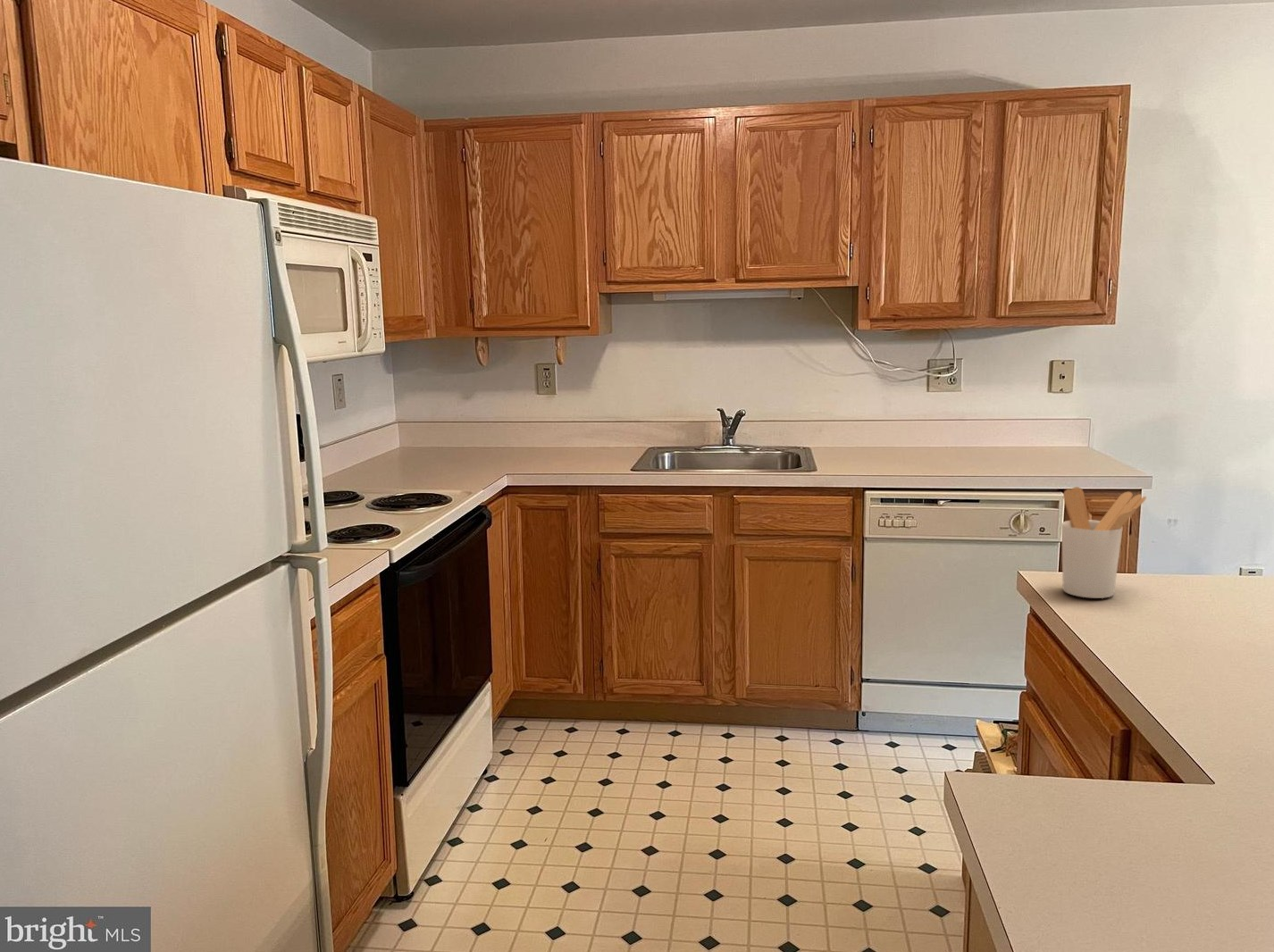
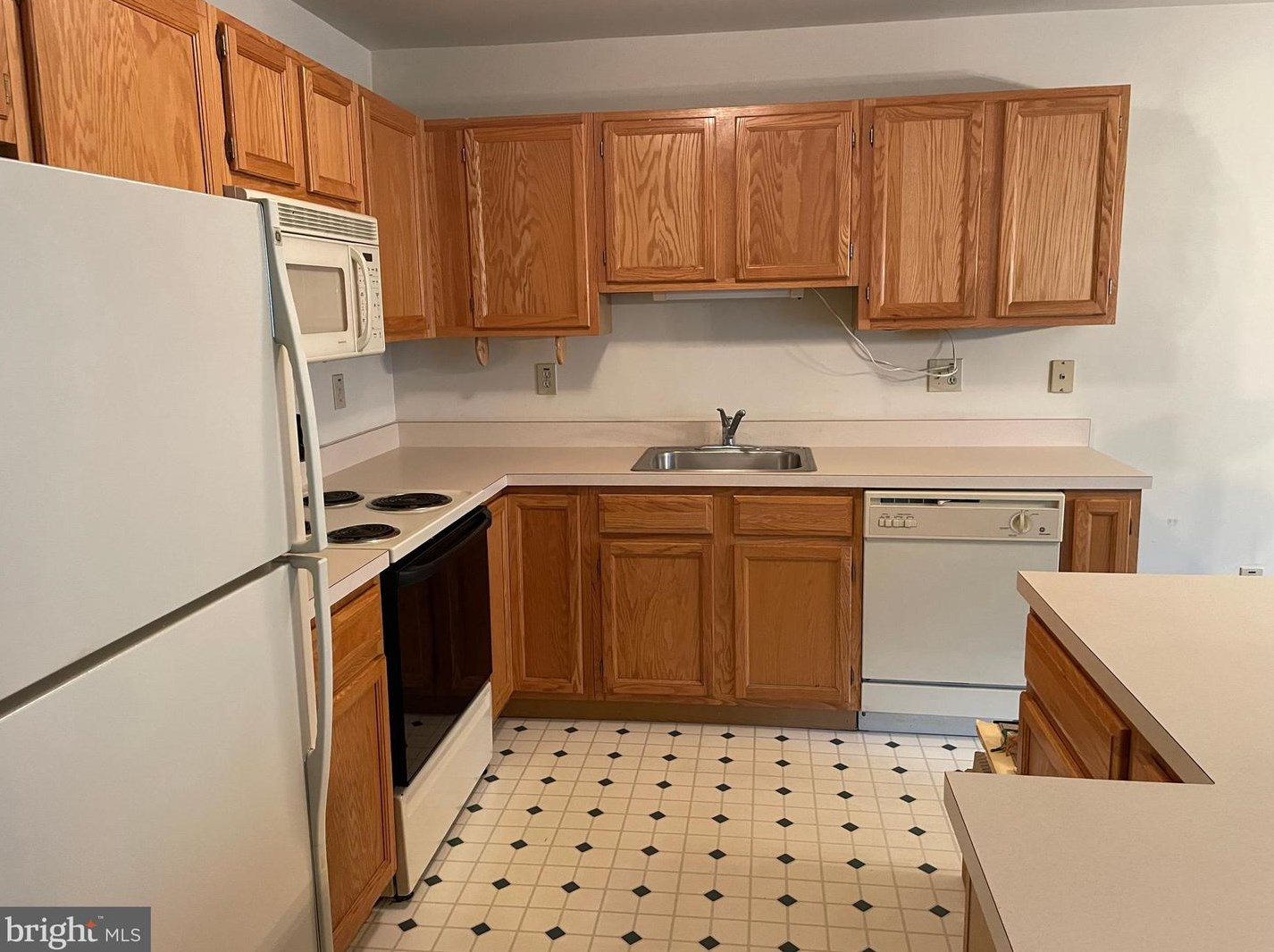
- utensil holder [1060,486,1147,599]
